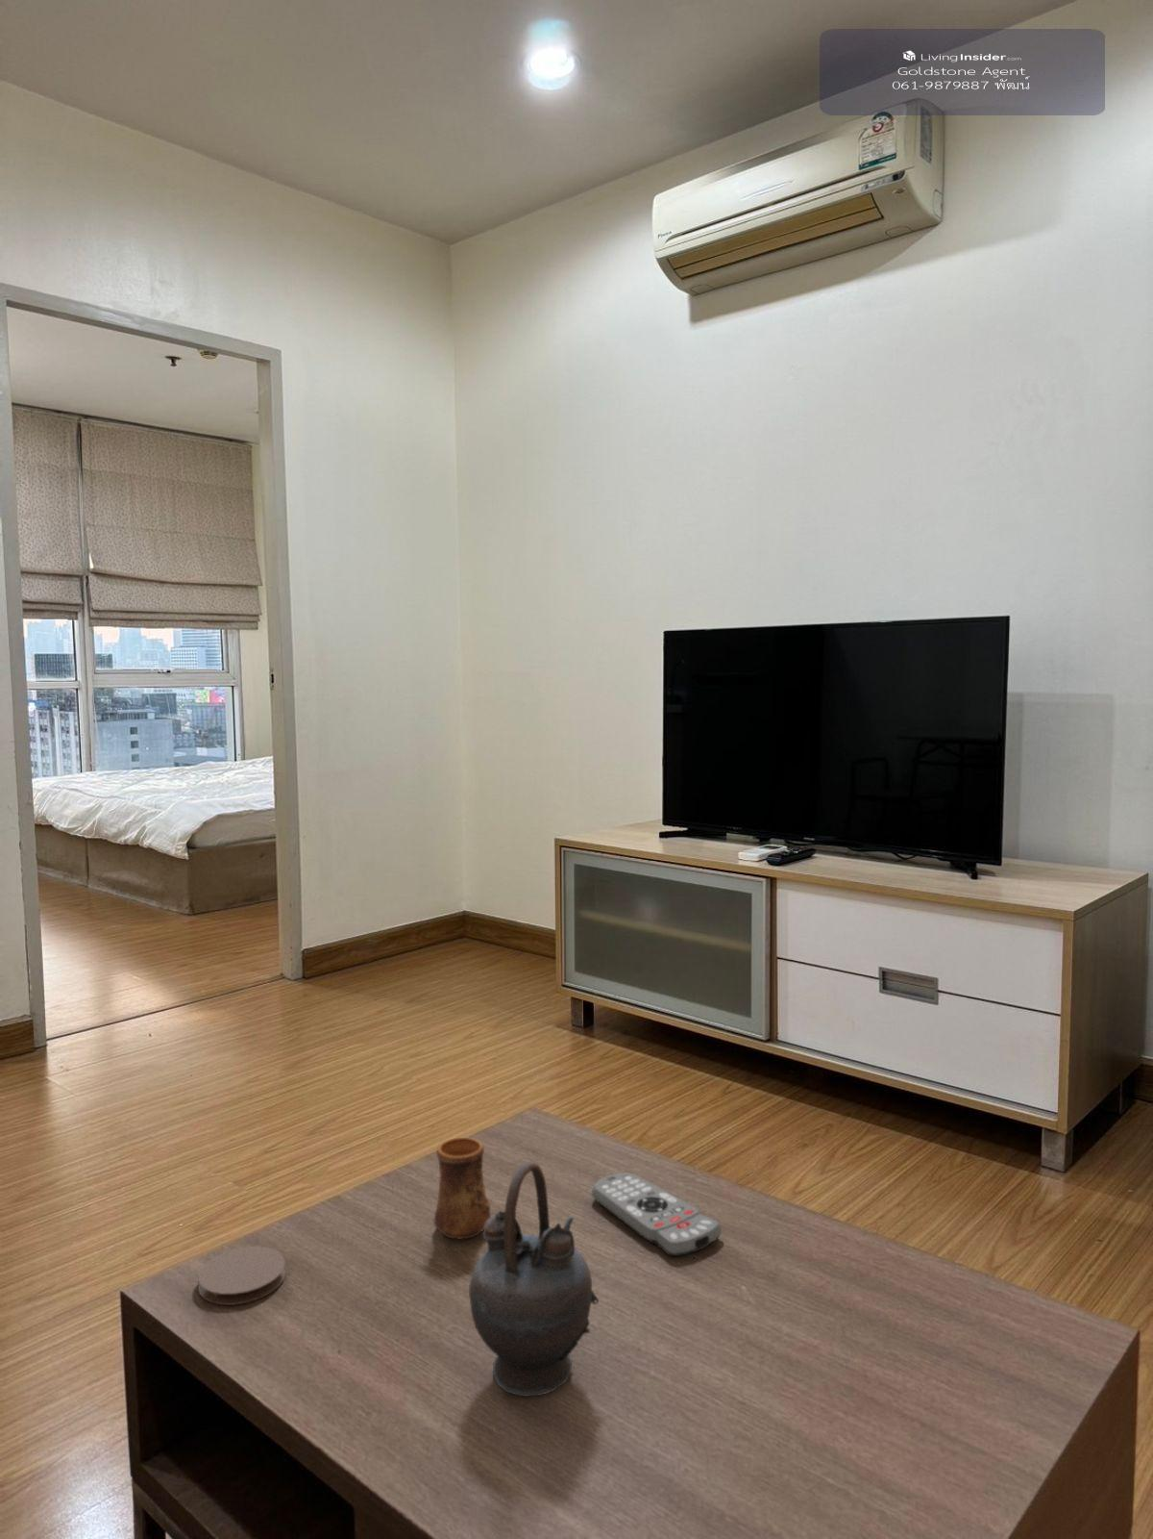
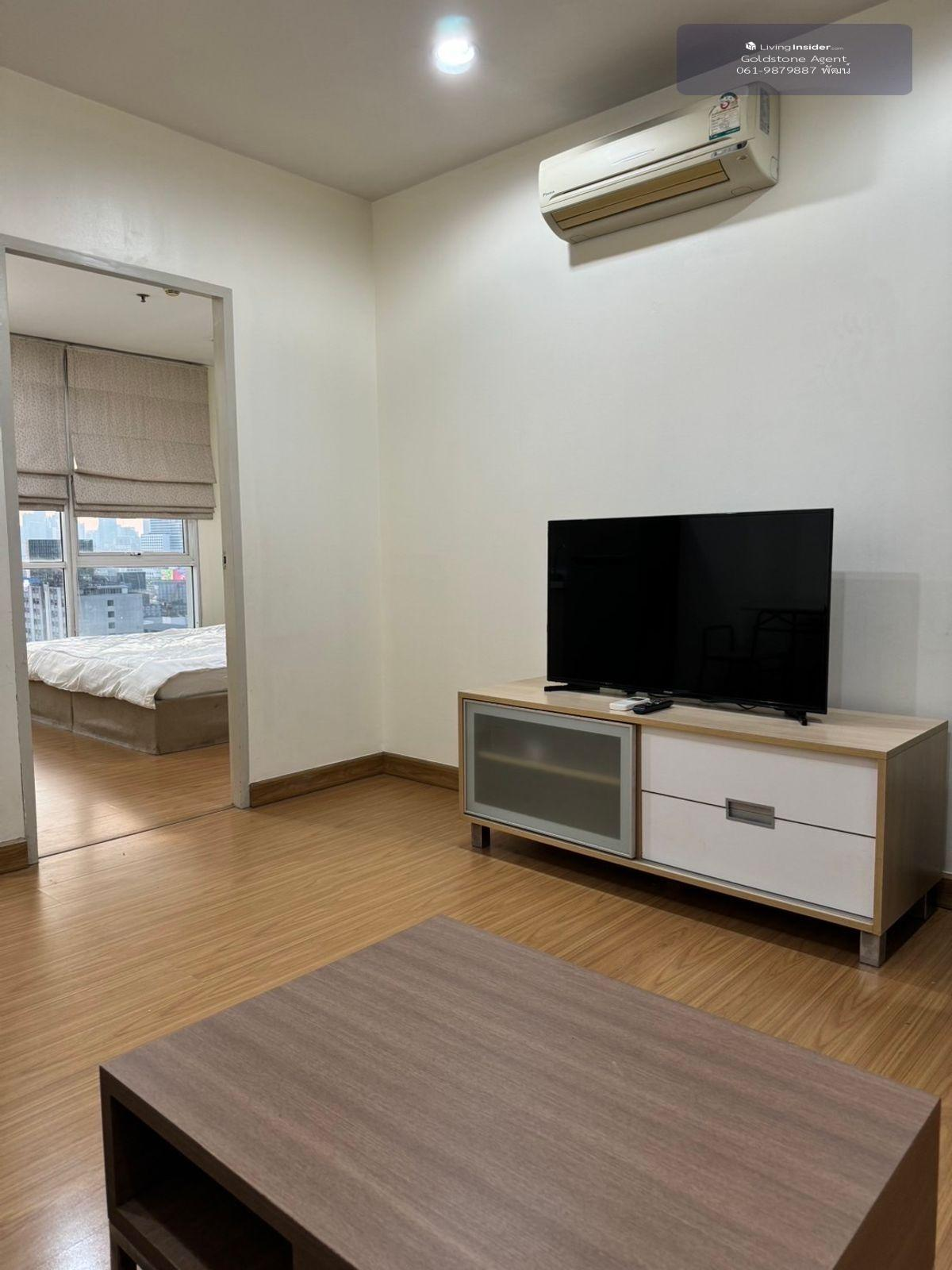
- teapot [467,1160,600,1397]
- cup [434,1137,492,1241]
- coaster [197,1246,286,1306]
- remote control [591,1172,723,1257]
